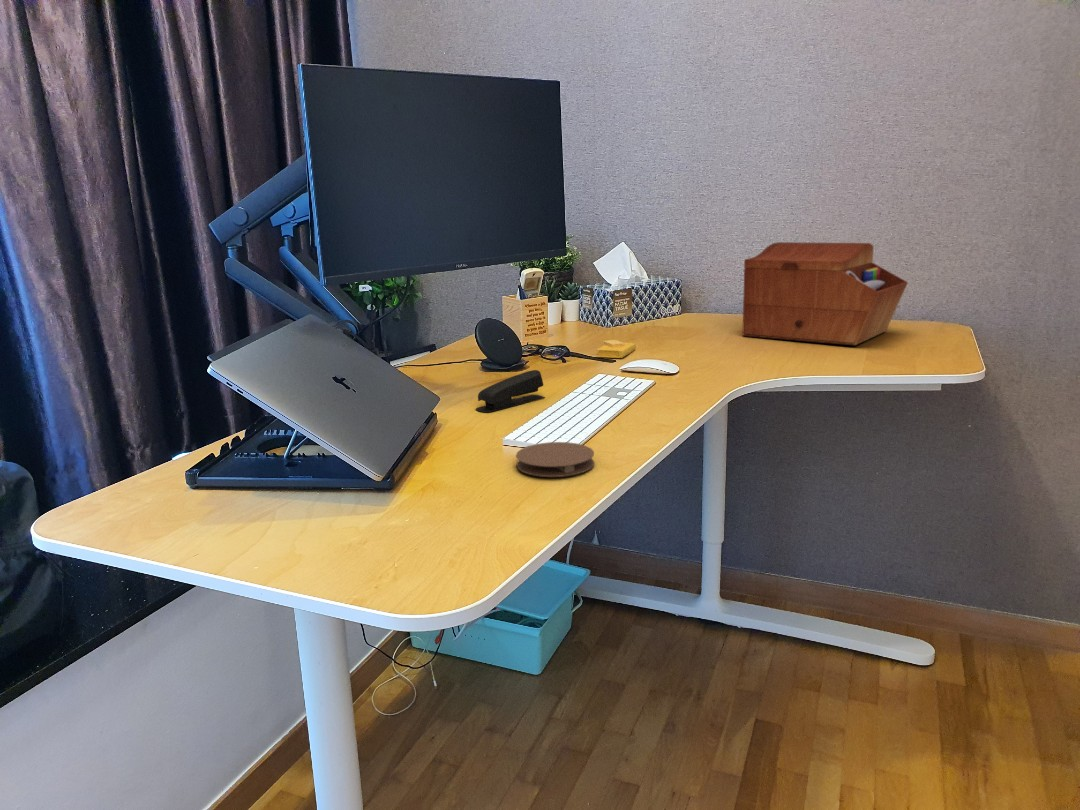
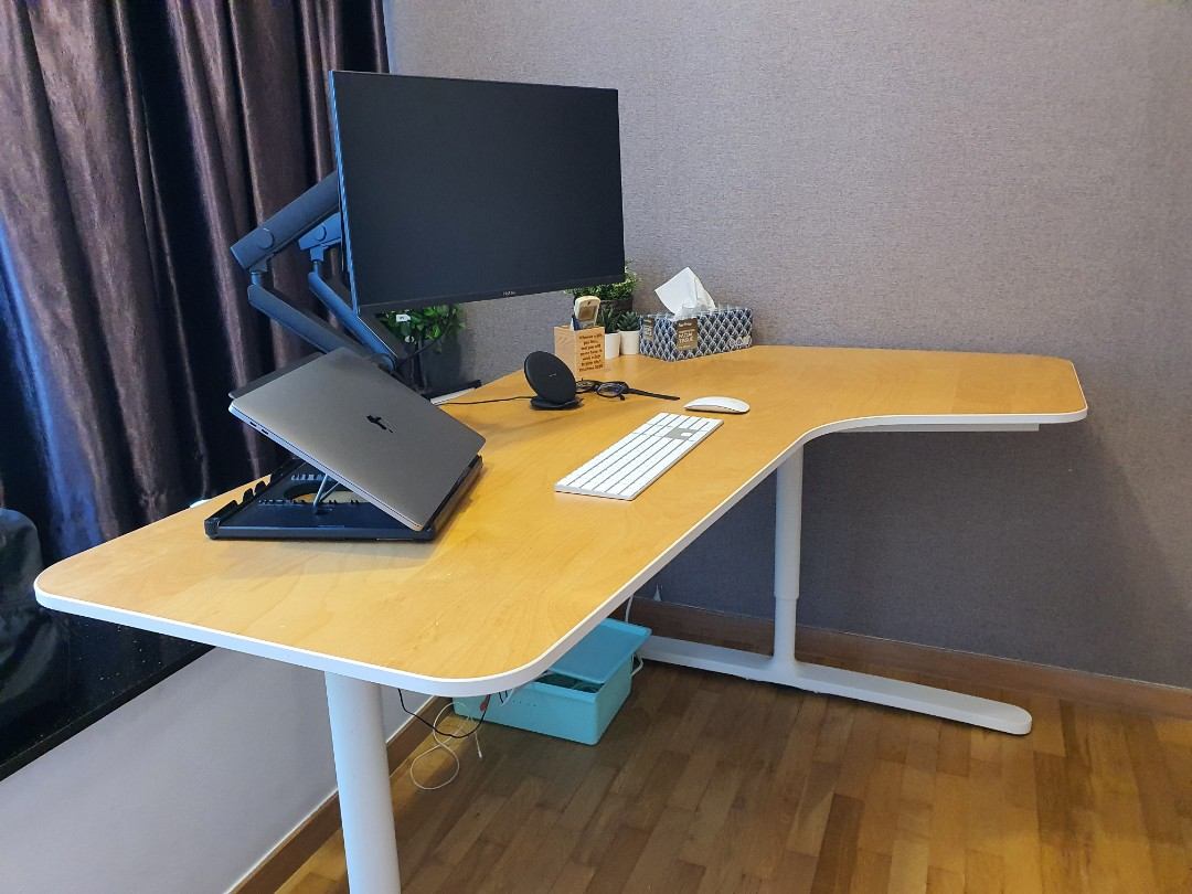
- sticky notes [596,339,637,359]
- sewing box [742,241,909,346]
- coaster [515,441,595,478]
- stapler [475,369,546,413]
